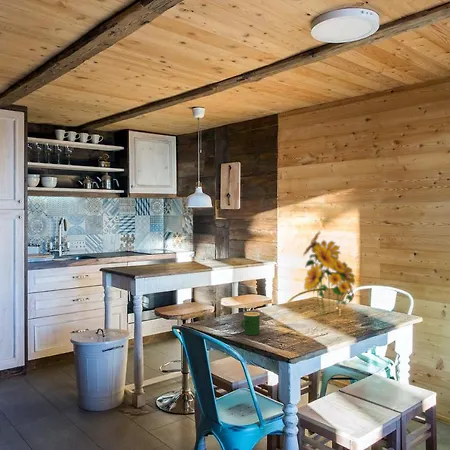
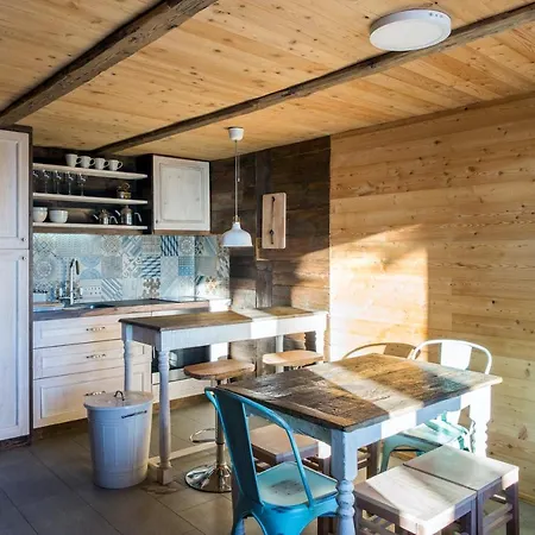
- mug [240,311,261,336]
- flower bouquet [302,229,356,317]
